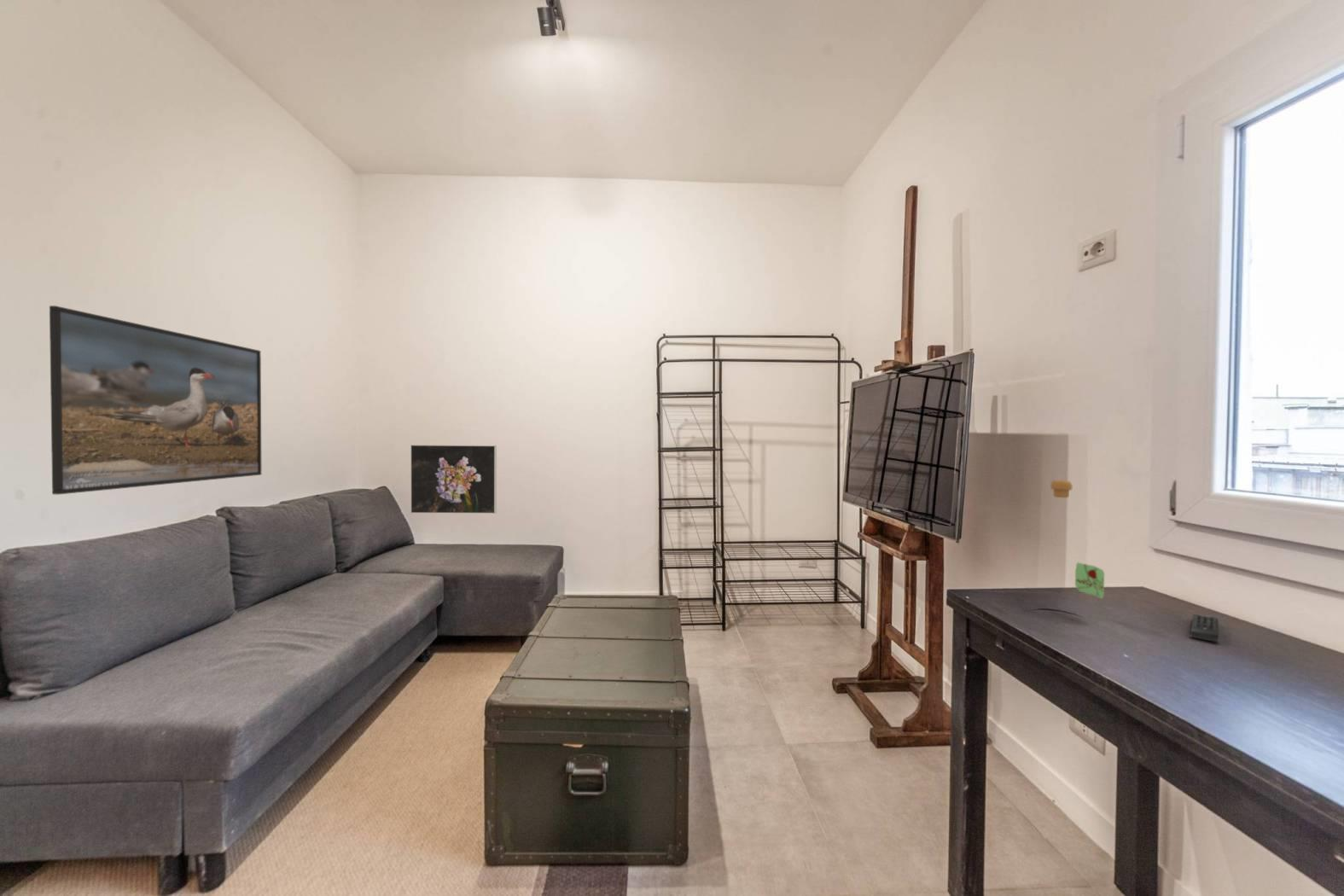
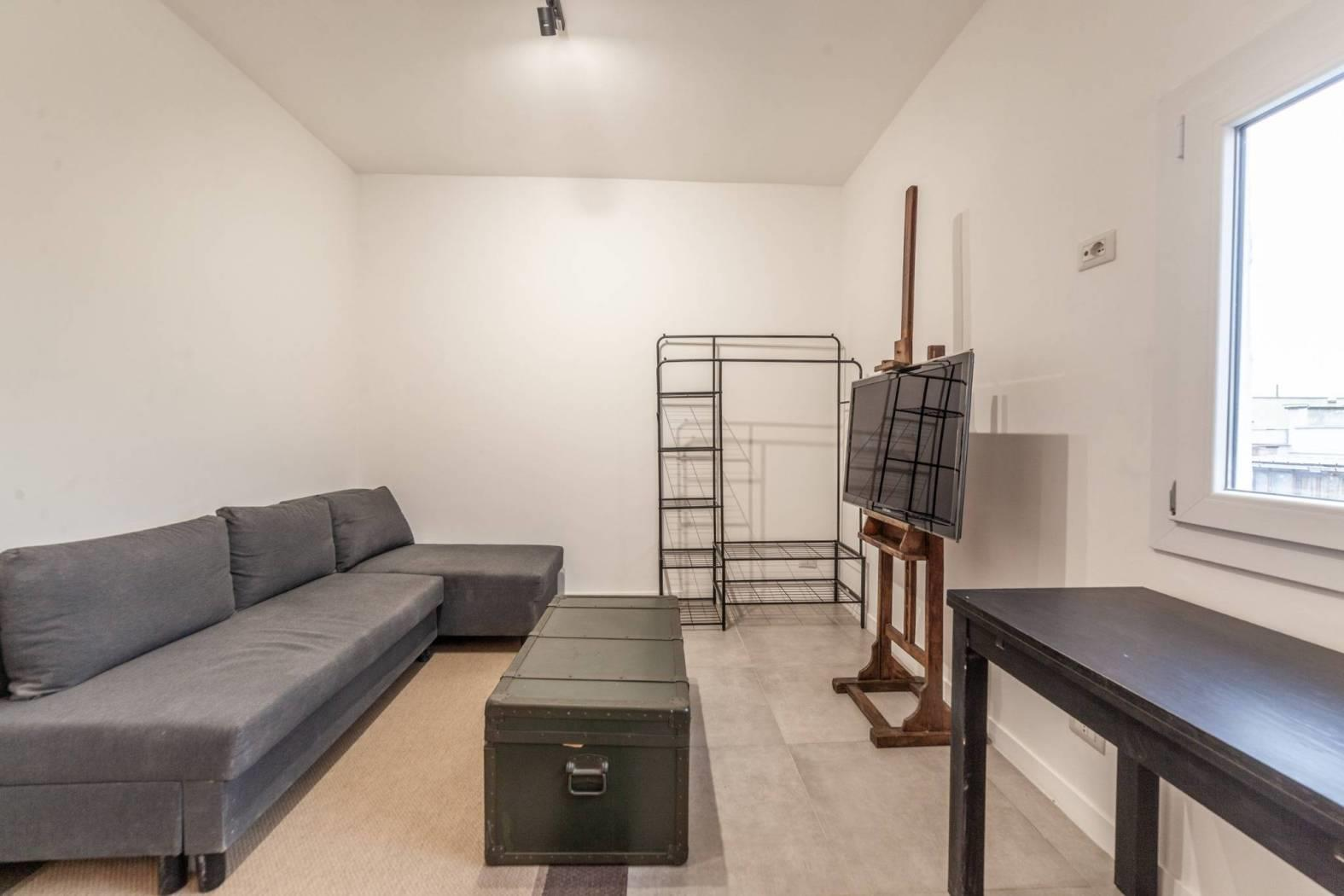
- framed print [49,305,262,495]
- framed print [410,444,497,515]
- bottle [1050,480,1105,600]
- remote control [1190,614,1220,643]
